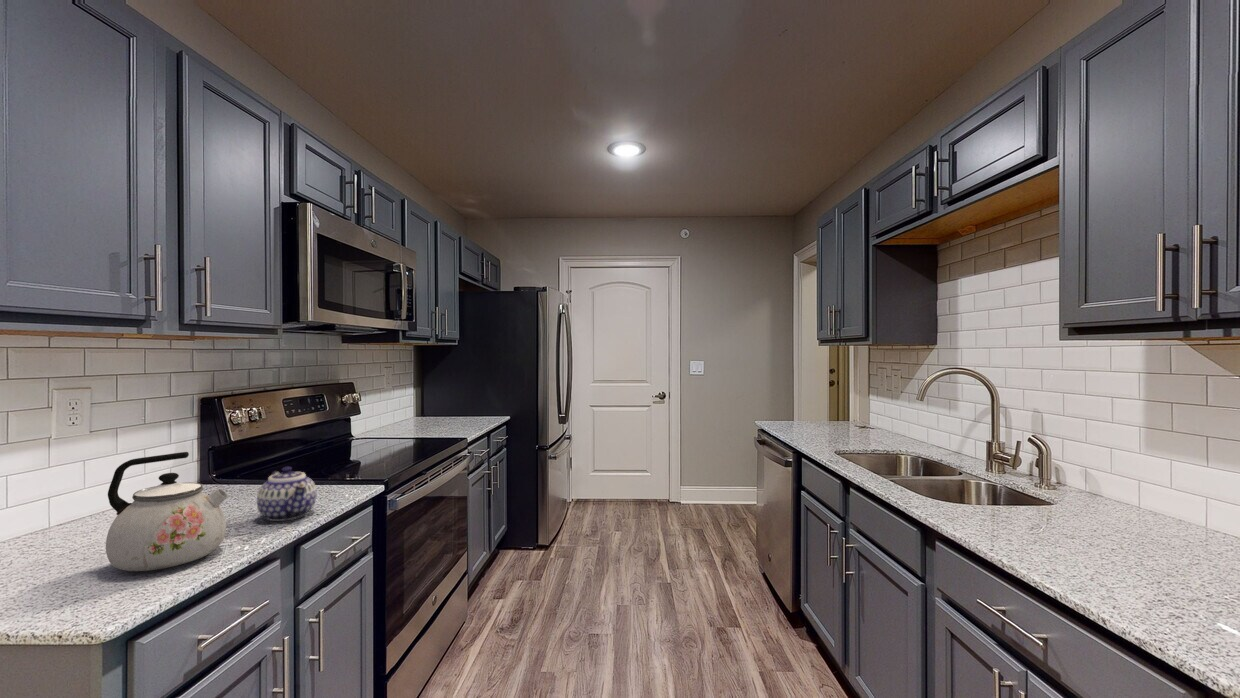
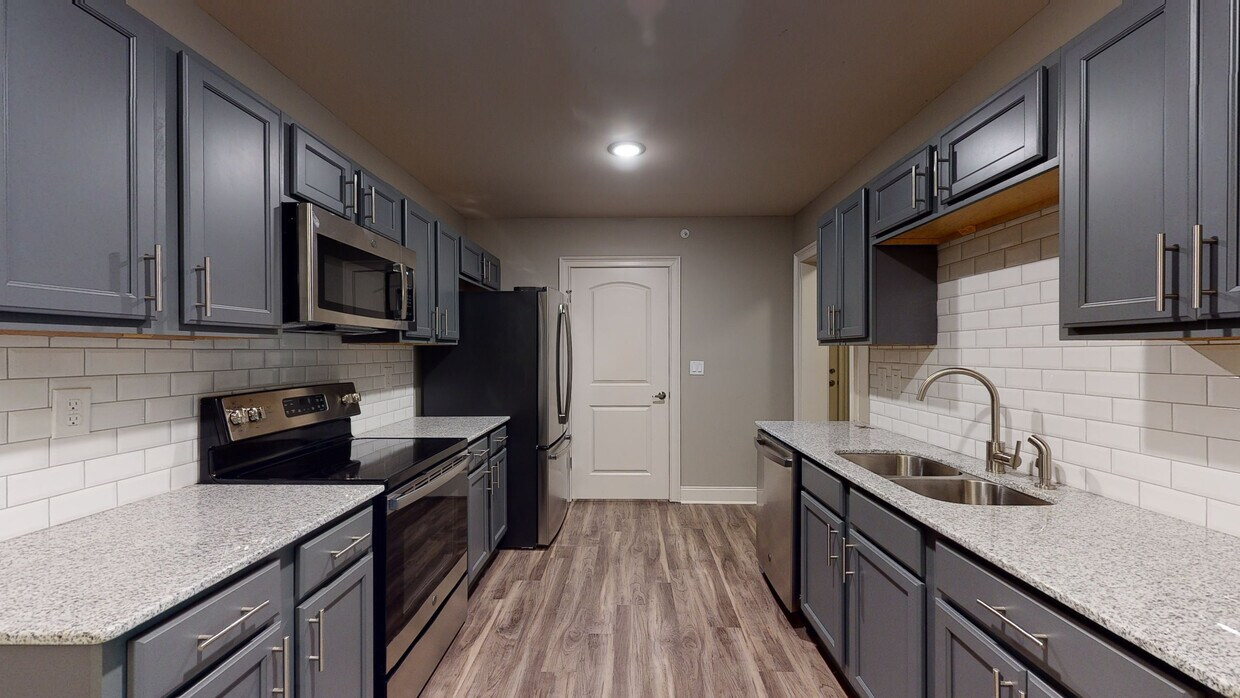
- kettle [105,451,229,572]
- teapot [256,466,318,522]
